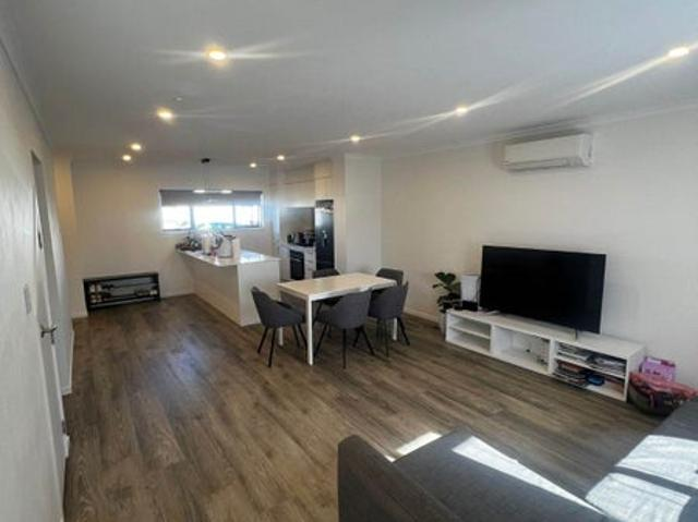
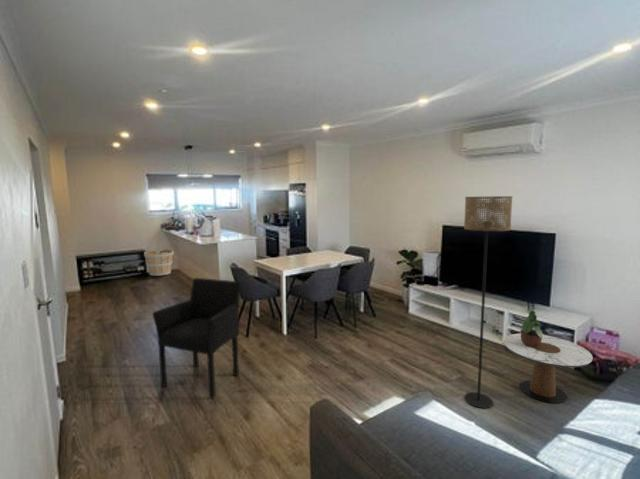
+ floor lamp [463,195,513,409]
+ armchair [152,277,242,400]
+ wooden bucket [143,249,175,277]
+ side table [503,332,594,404]
+ potted plant [519,304,544,347]
